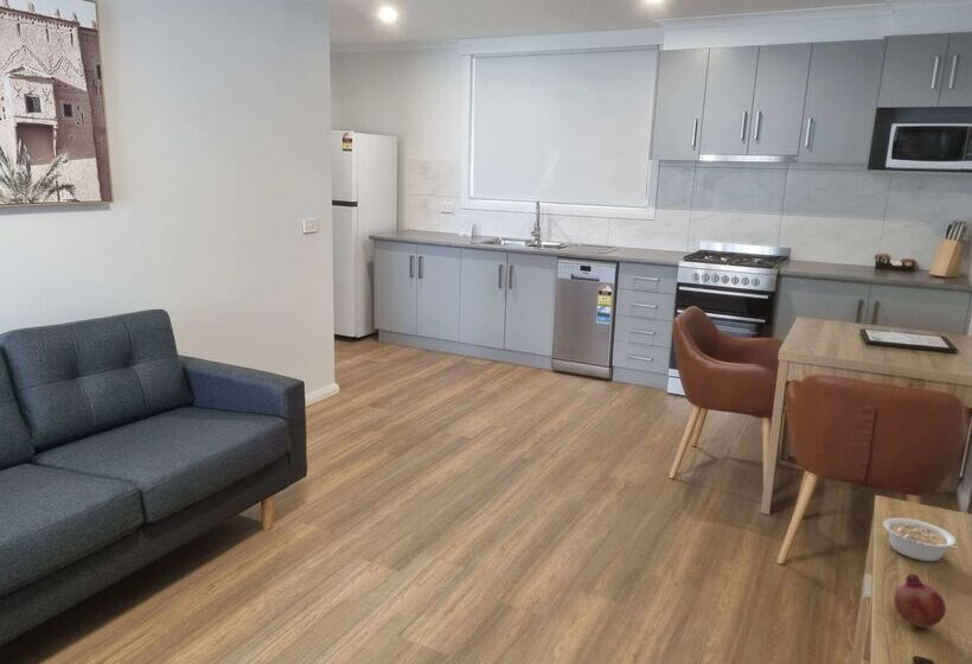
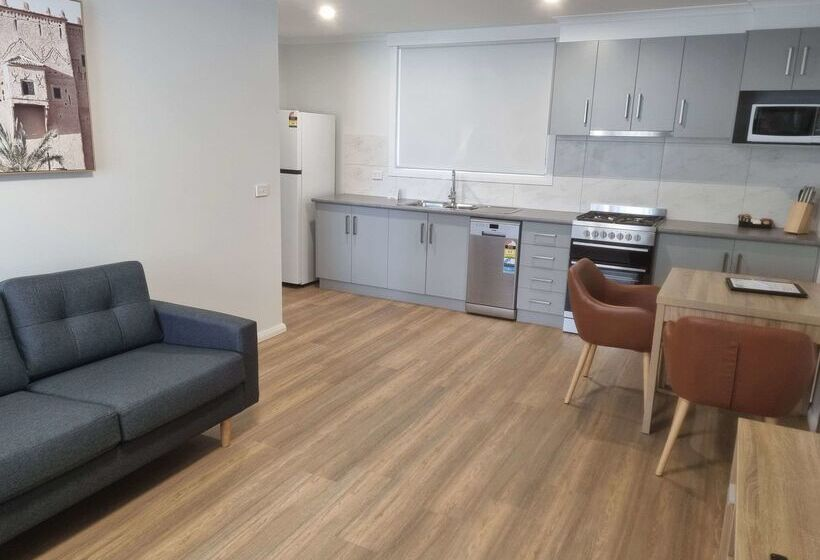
- legume [882,517,961,562]
- fruit [894,573,947,630]
